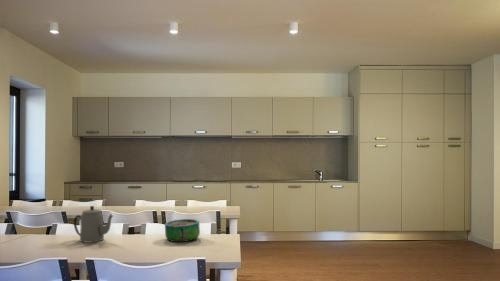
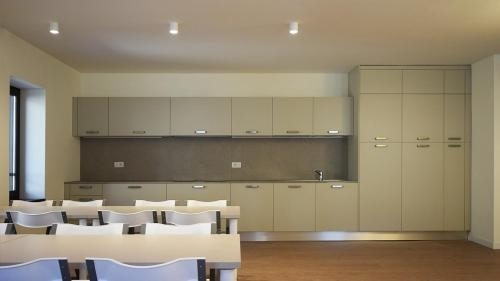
- teapot [73,205,114,244]
- decorative bowl [164,218,201,243]
